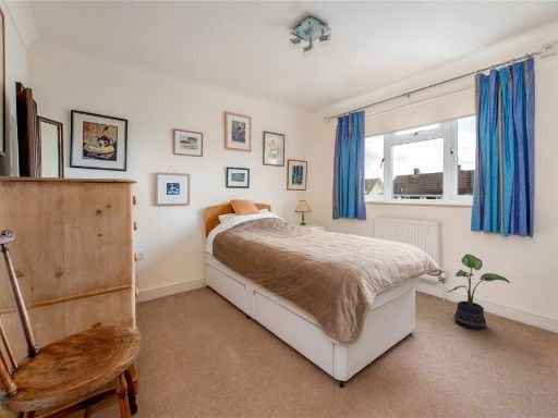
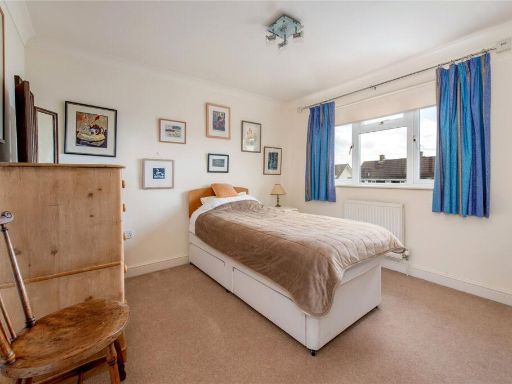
- potted plant [446,253,511,330]
